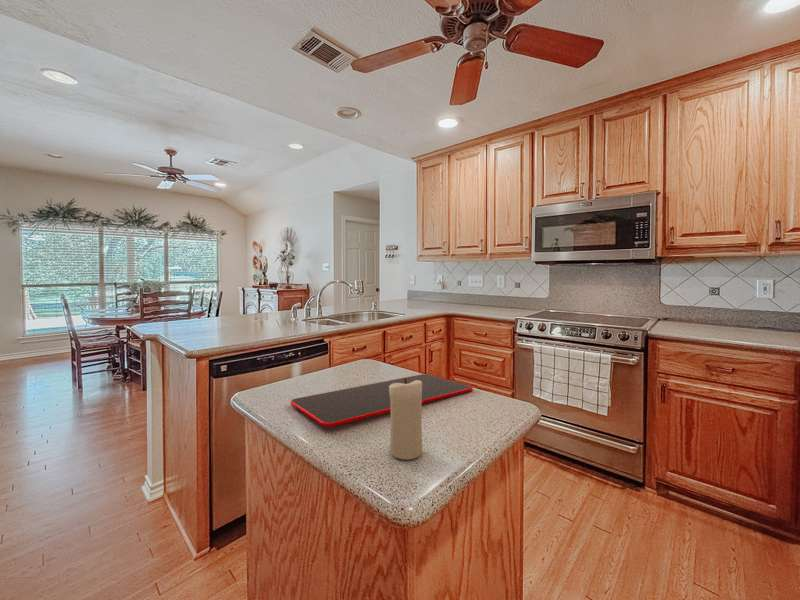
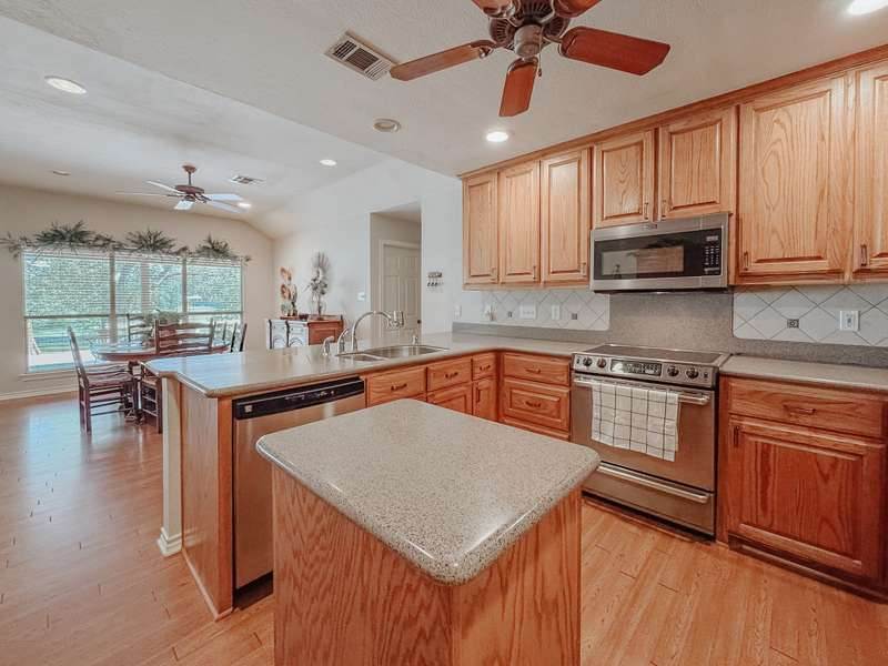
- cutting board [290,373,474,427]
- candle [389,377,423,461]
